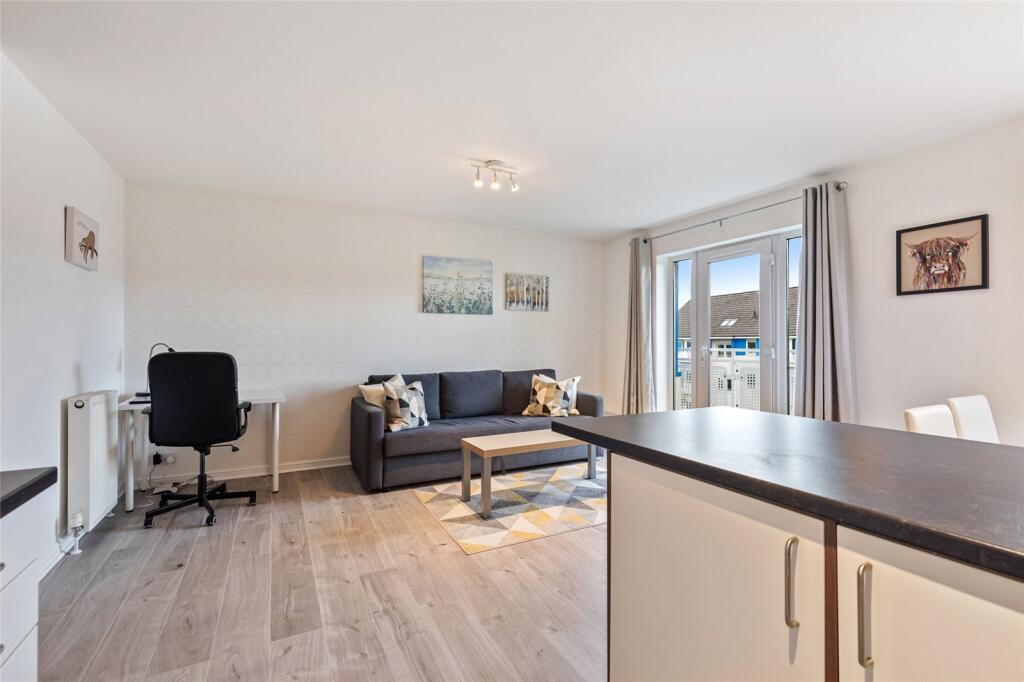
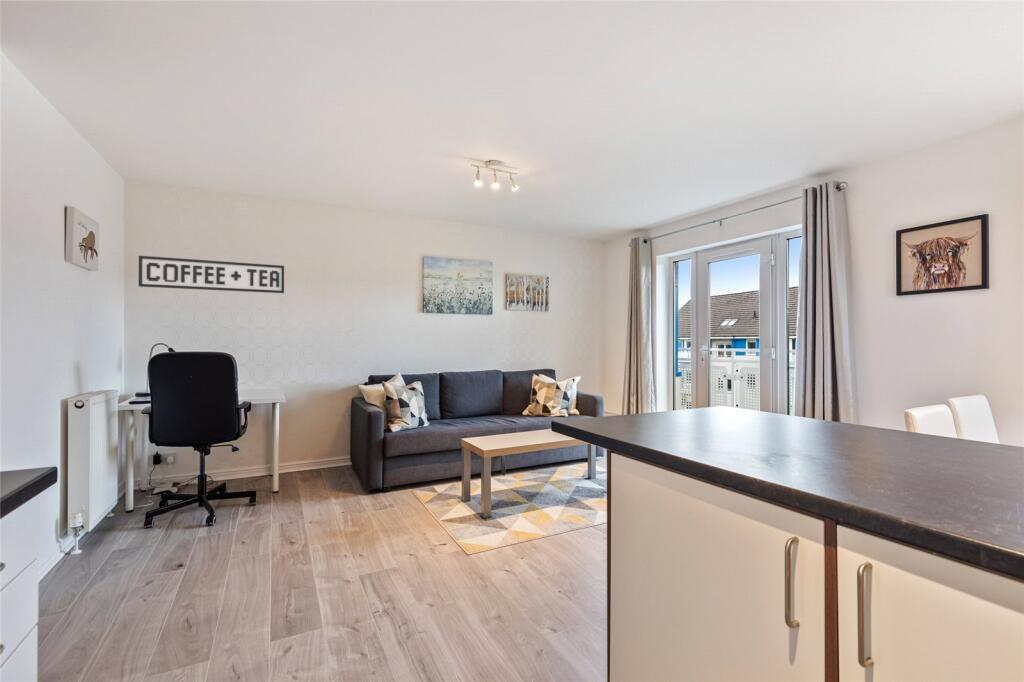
+ sign [138,255,285,294]
